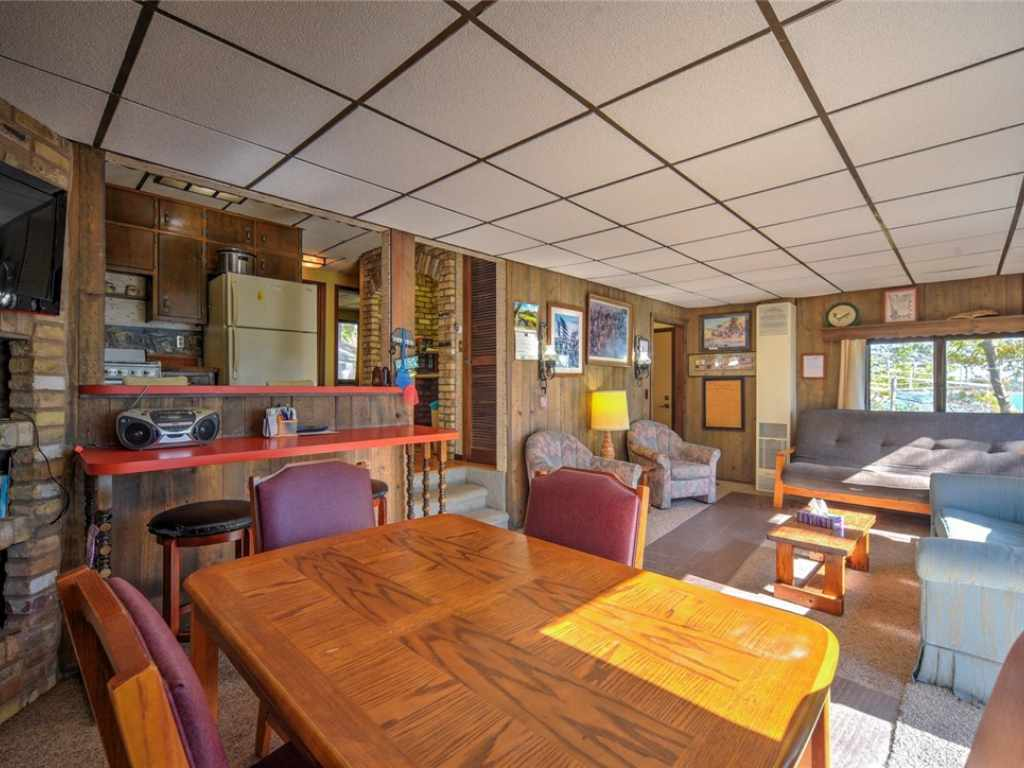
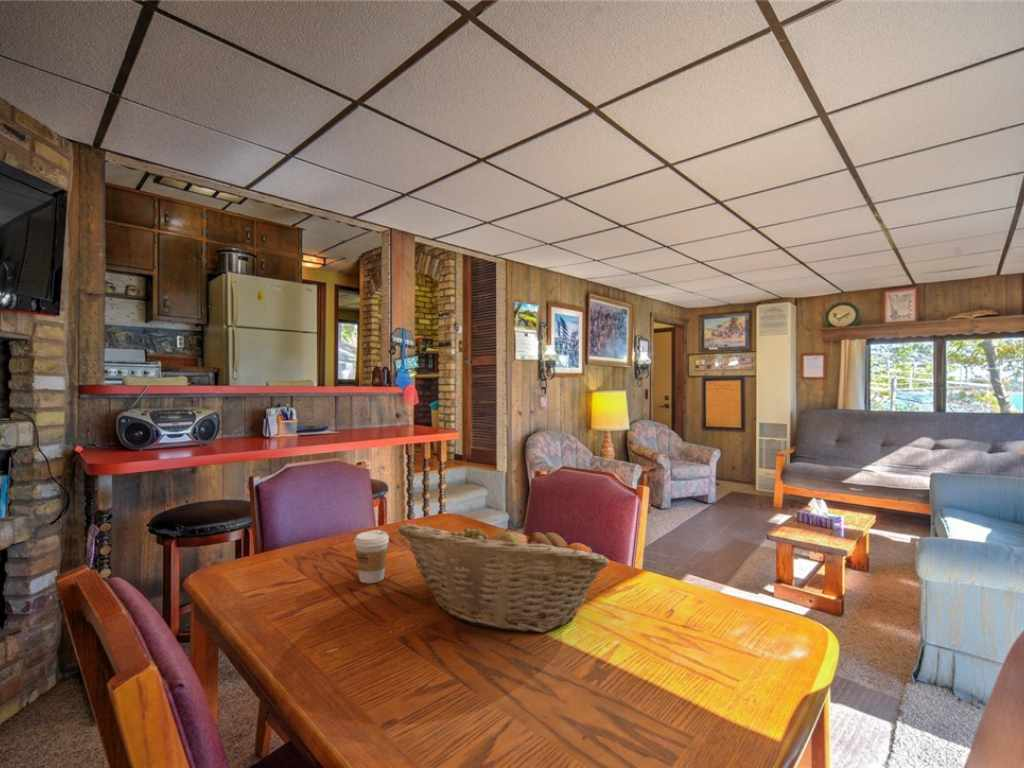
+ fruit basket [397,519,611,633]
+ coffee cup [353,529,390,584]
